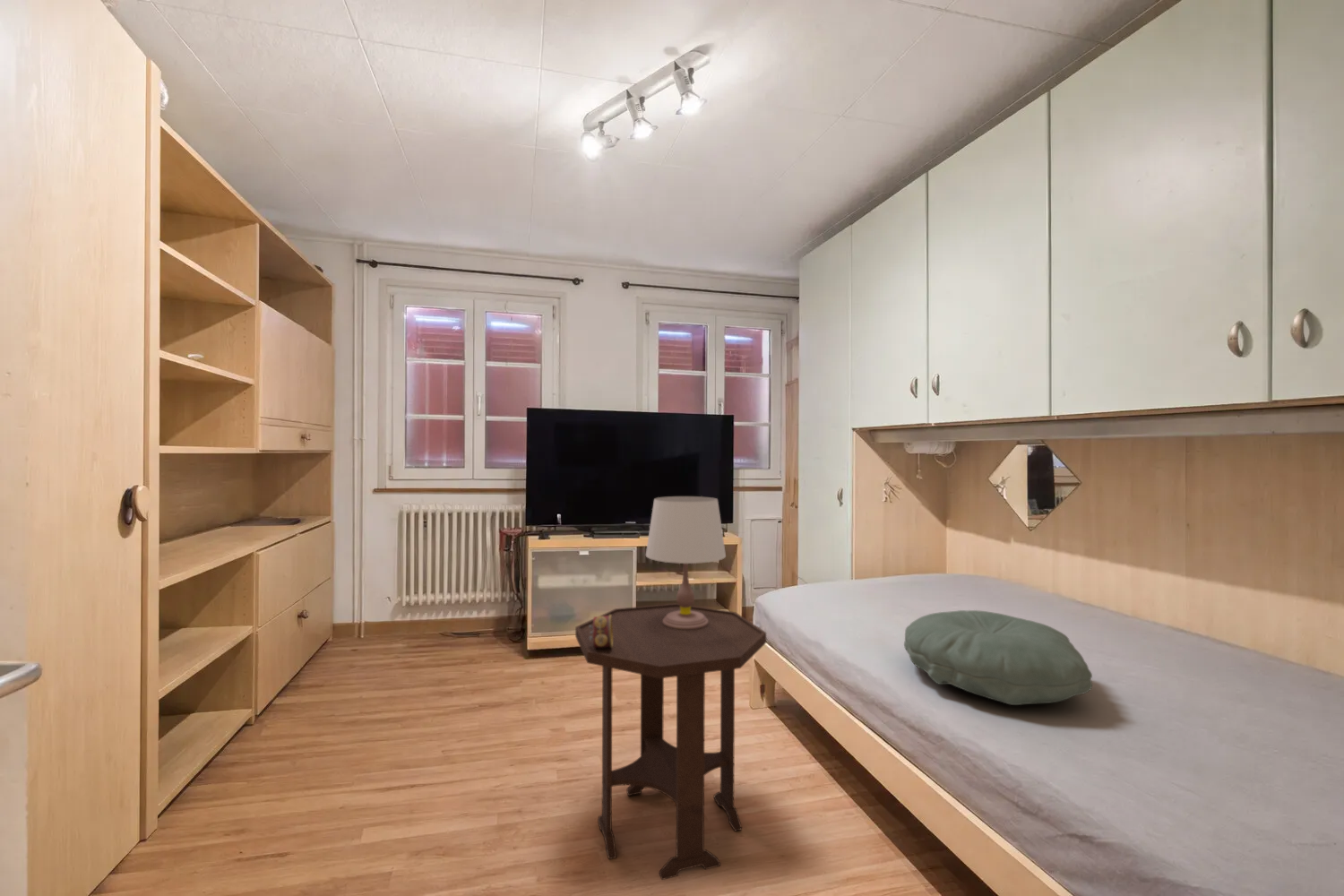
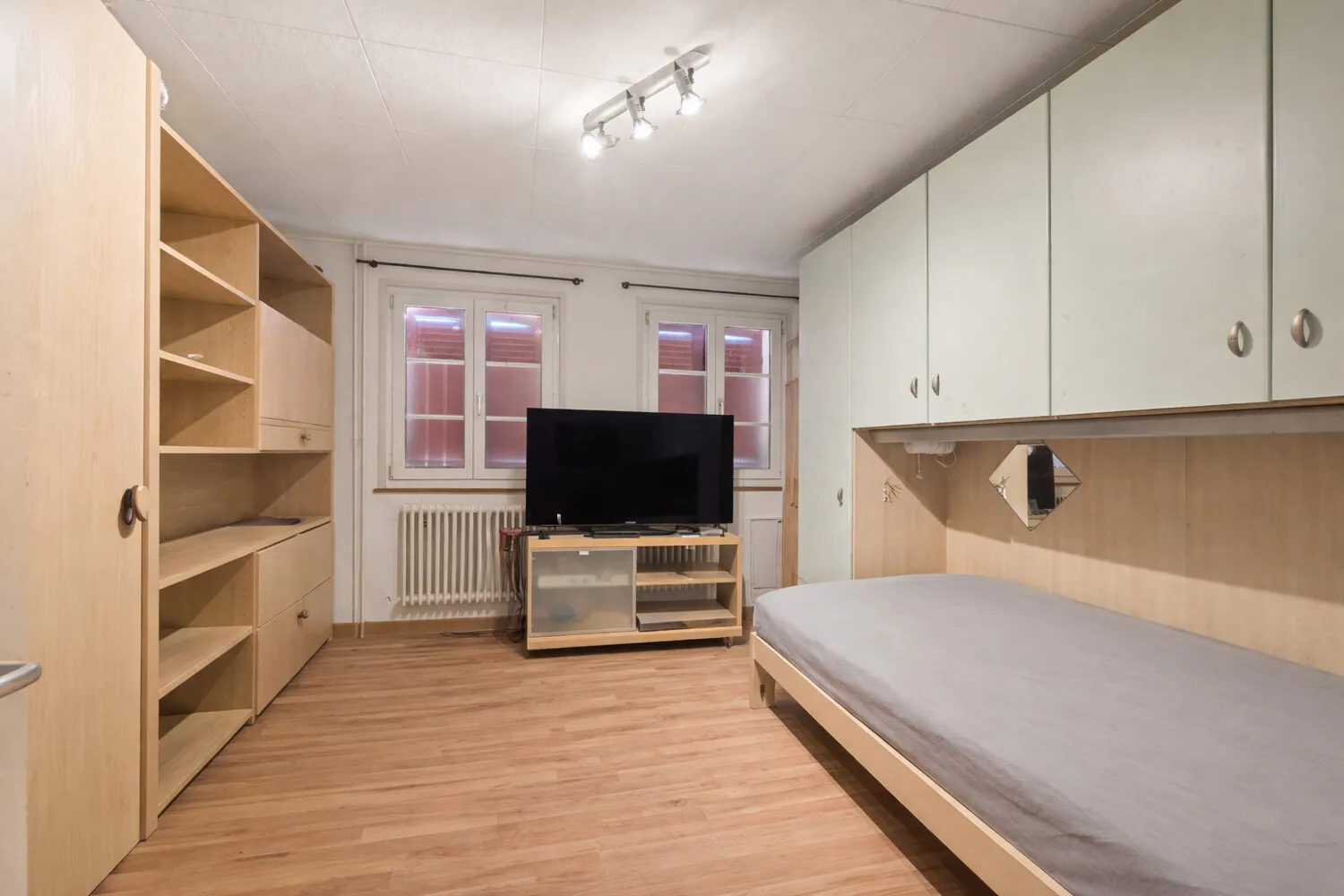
- table lamp [645,495,727,630]
- side table [574,603,767,881]
- pillow [903,609,1093,706]
- alarm clock [589,615,613,649]
